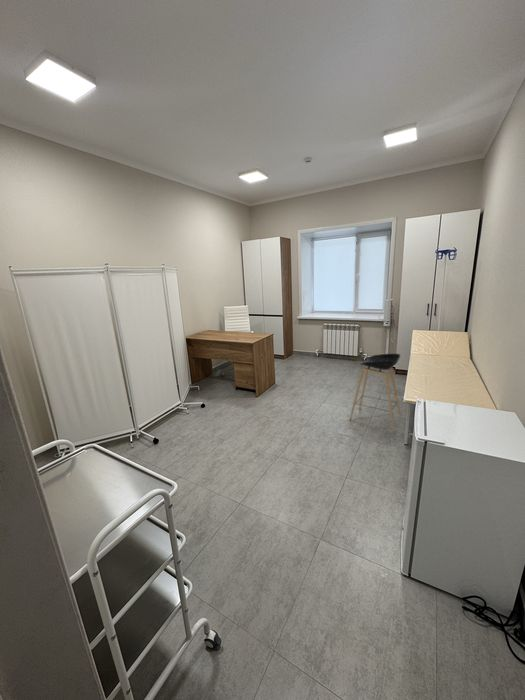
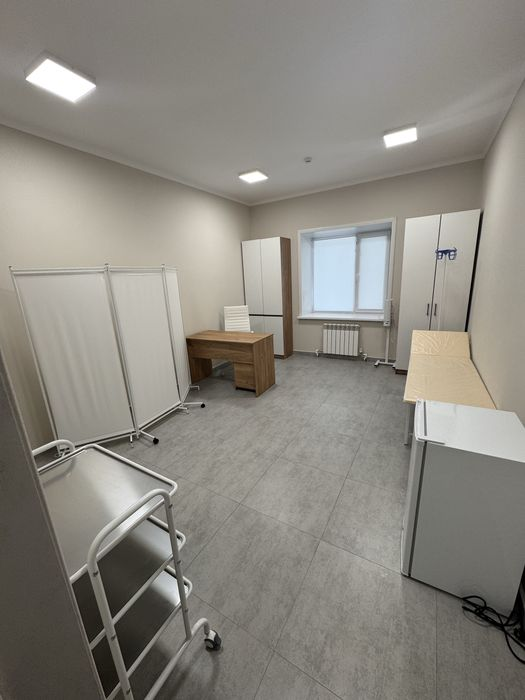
- stool [349,353,403,432]
